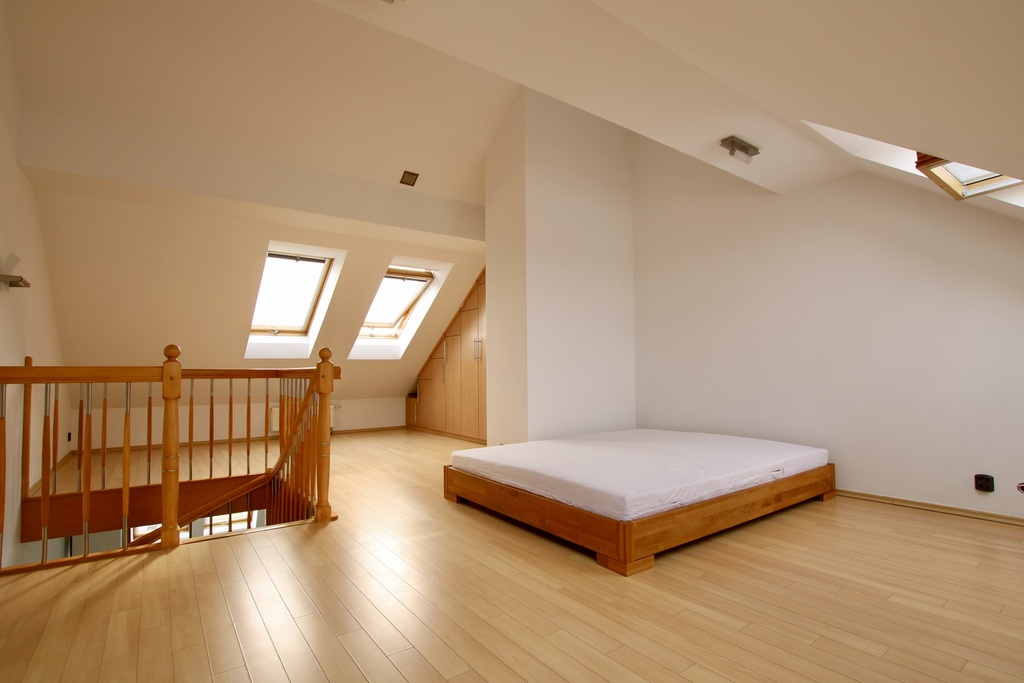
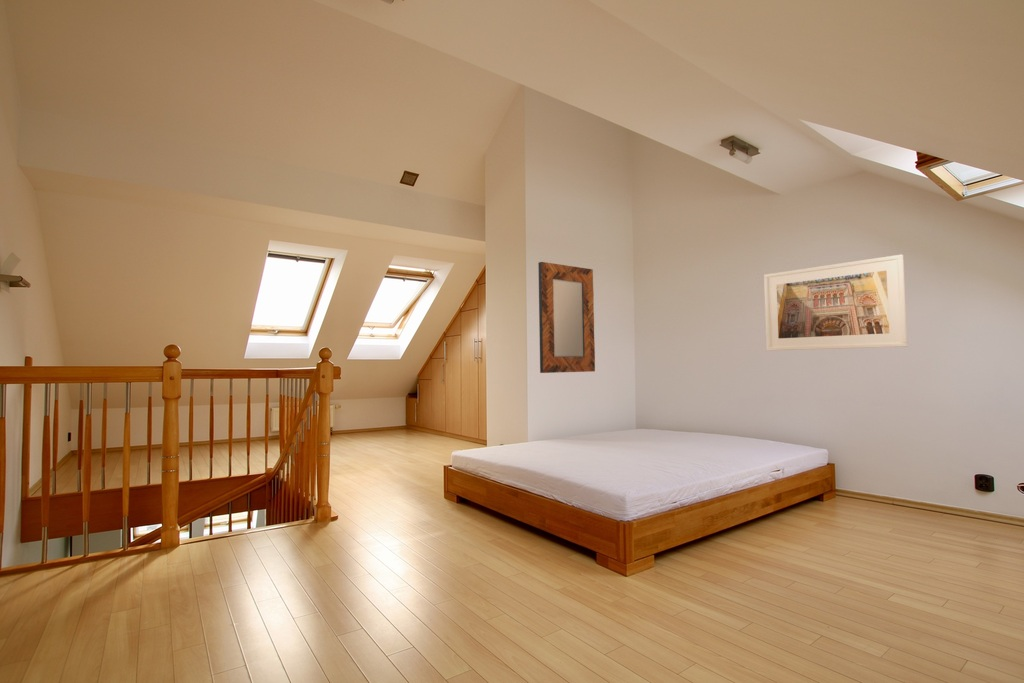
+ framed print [763,254,909,352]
+ home mirror [537,261,596,374]
